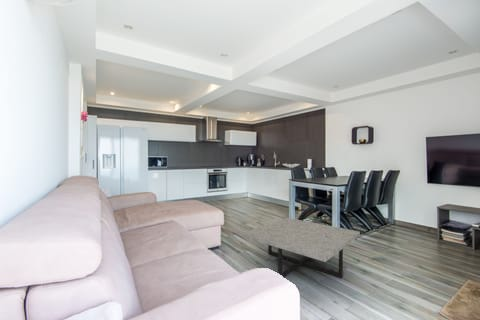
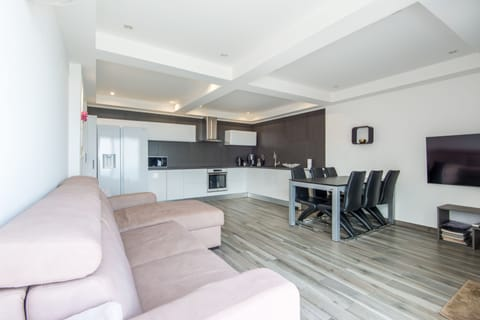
- coffee table [241,217,361,279]
